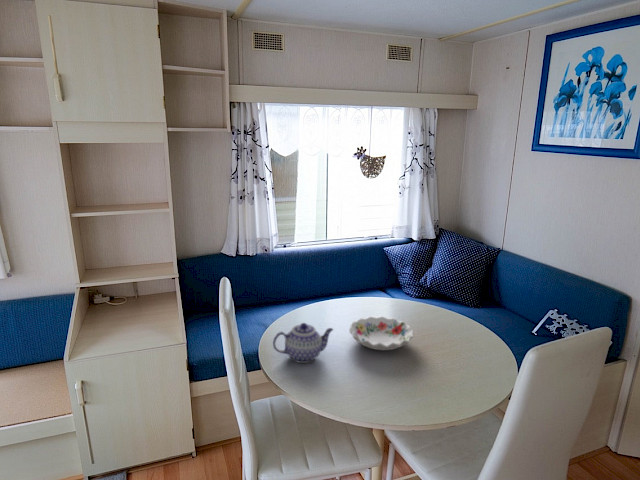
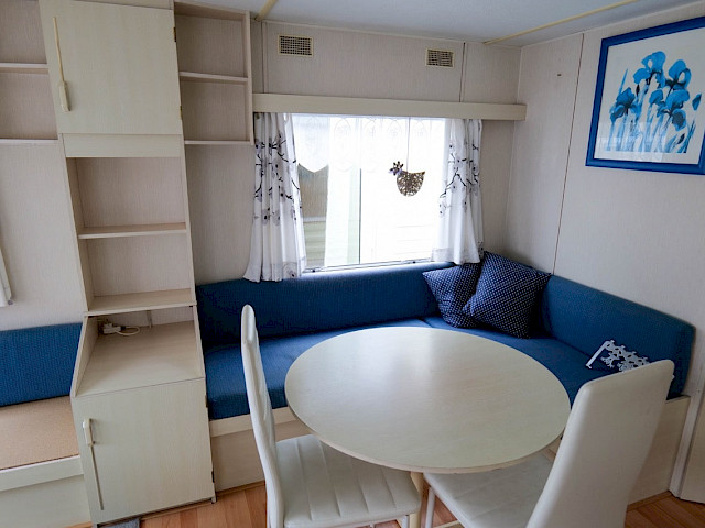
- decorative bowl [348,315,414,351]
- teapot [272,322,334,364]
